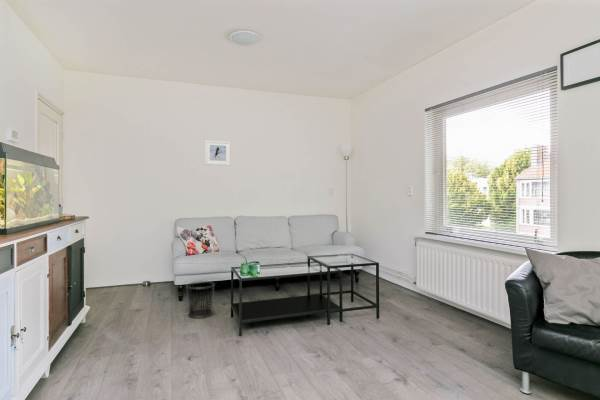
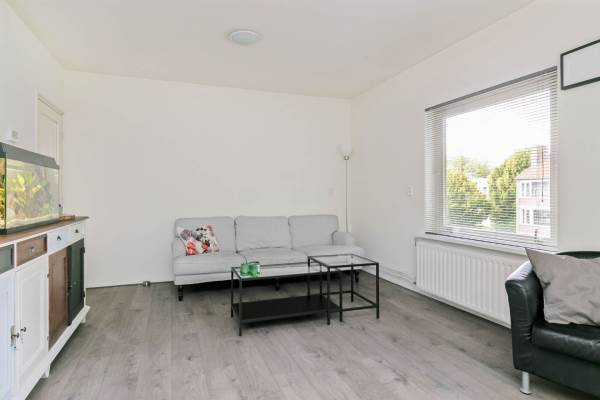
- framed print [204,139,231,166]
- waste bin [185,280,216,319]
